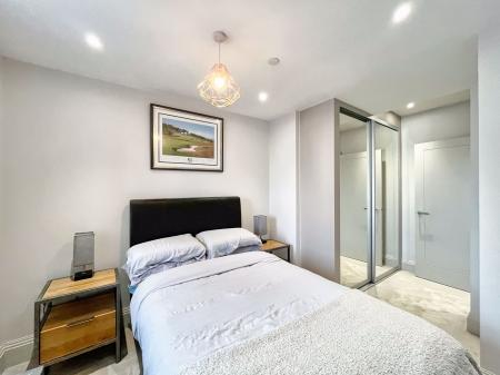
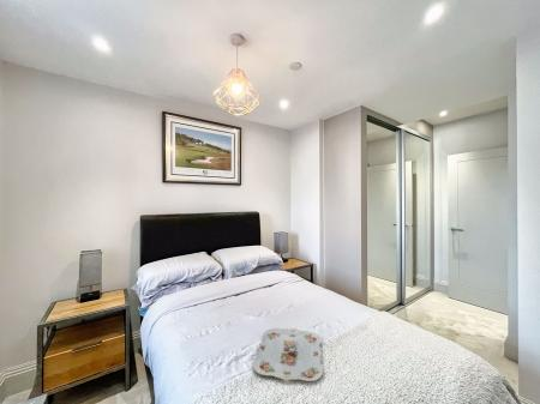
+ serving tray [252,327,324,382]
